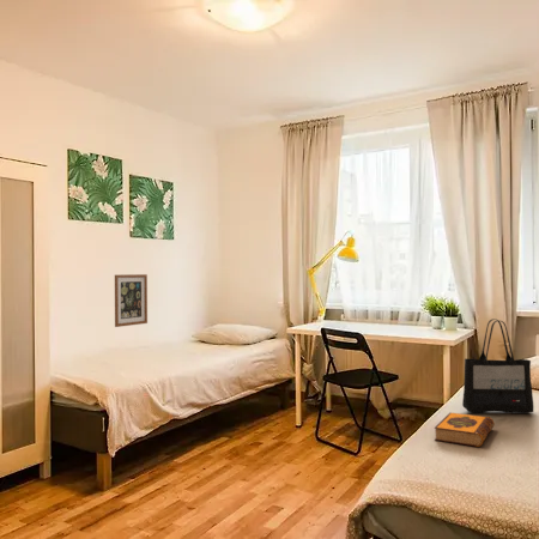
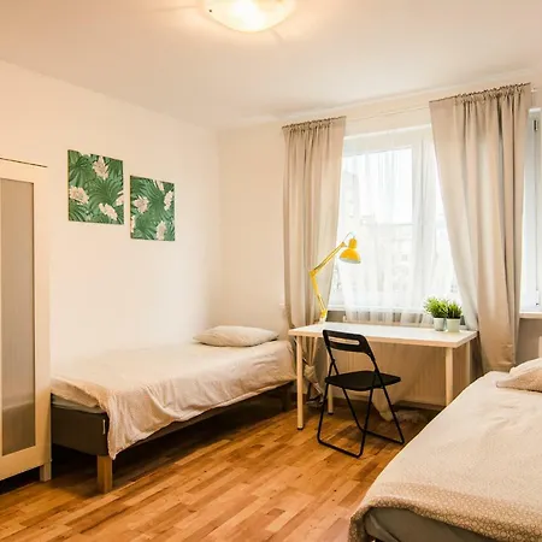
- hardback book [434,411,495,448]
- tote bag [461,317,534,414]
- wall art [114,273,149,328]
